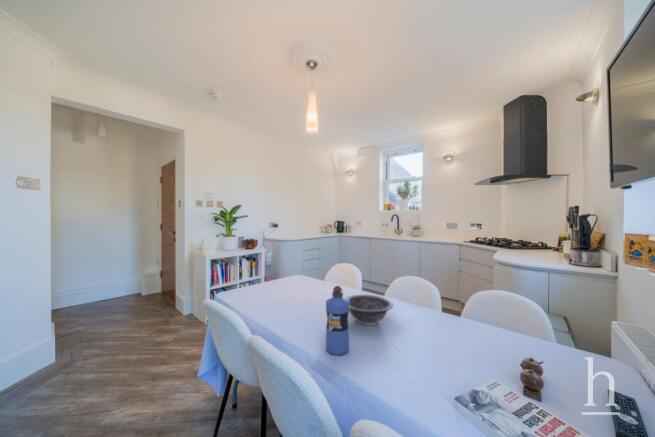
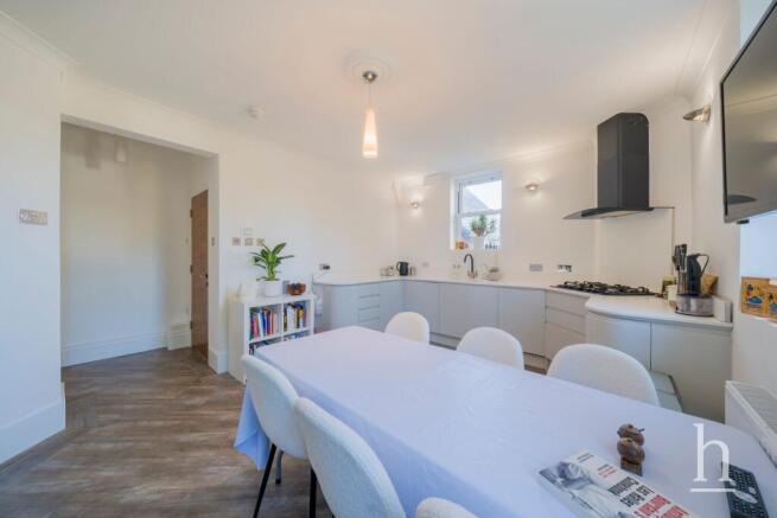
- decorative bowl [345,294,394,326]
- water bottle [325,285,350,357]
